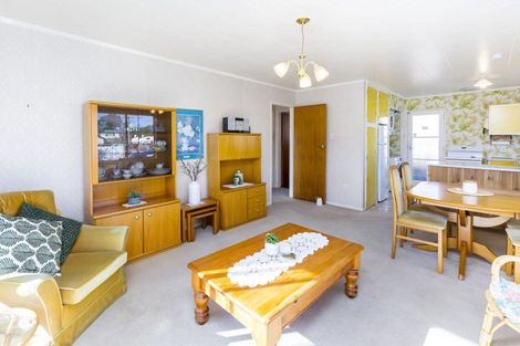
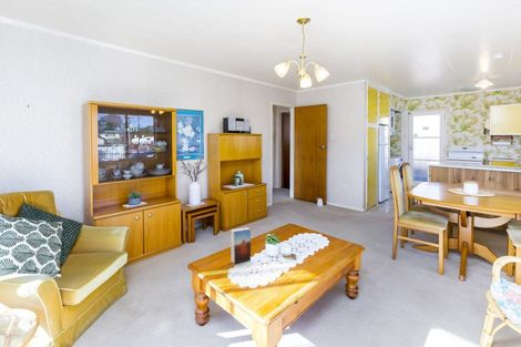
+ book [229,226,252,265]
